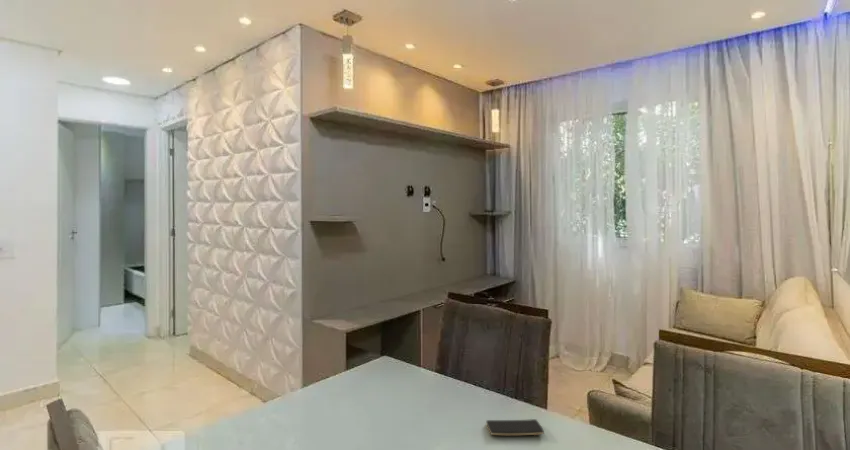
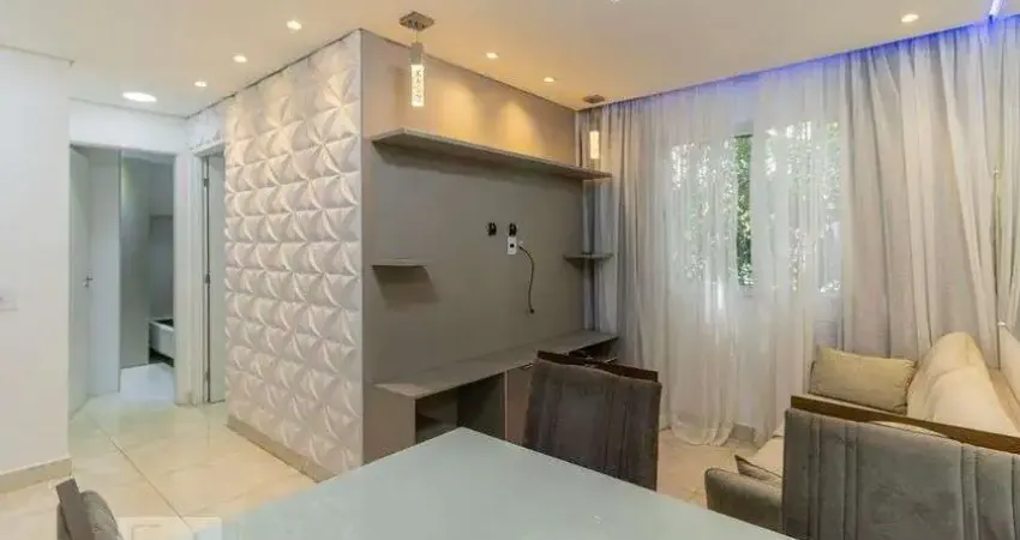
- smartphone [485,418,545,436]
